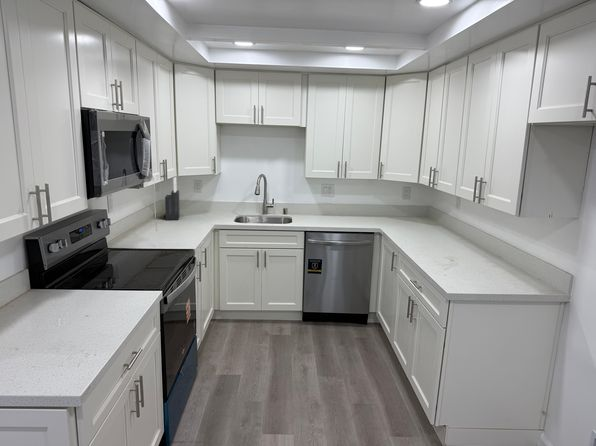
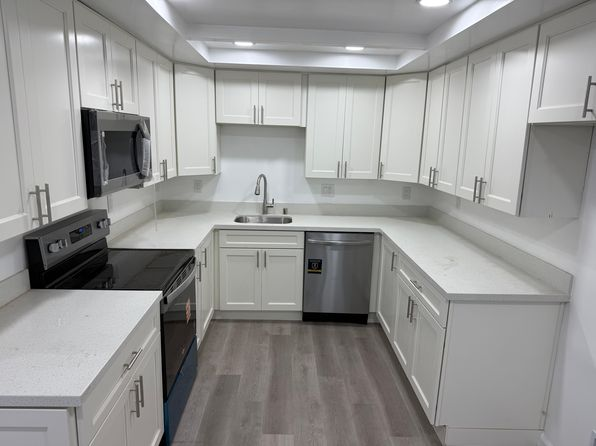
- knife block [163,176,181,221]
